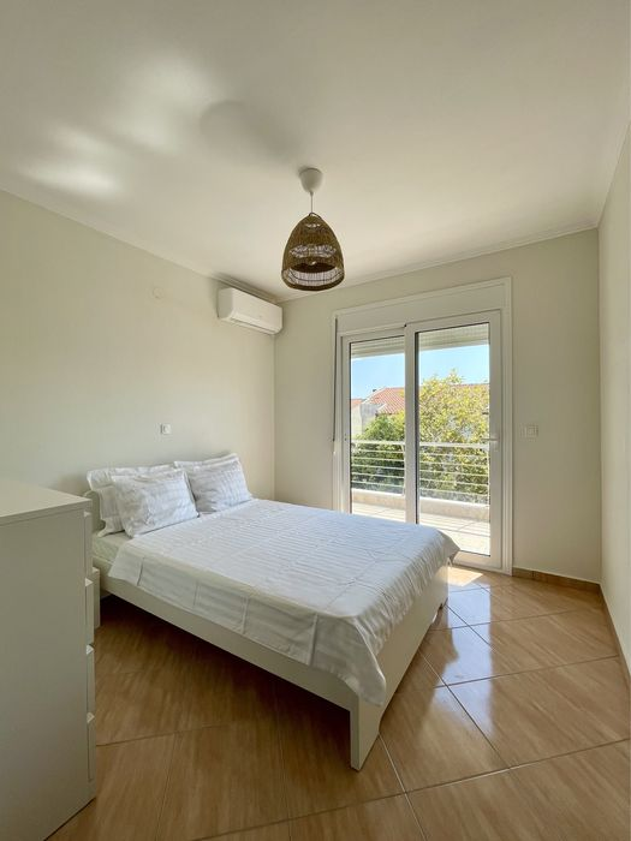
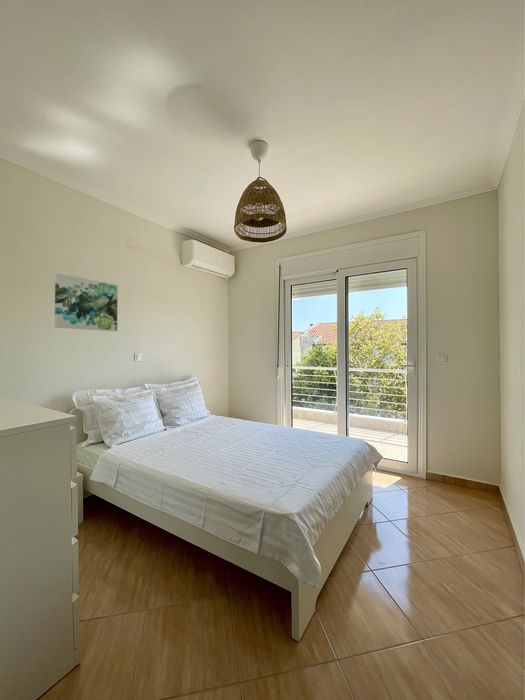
+ wall art [54,272,119,332]
